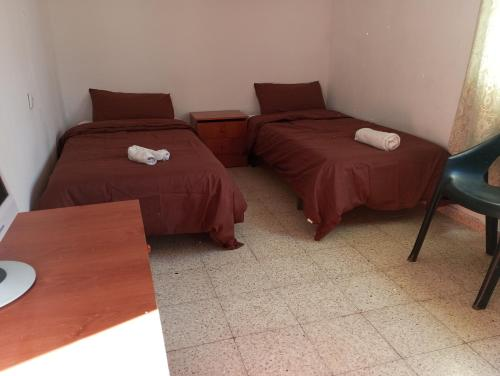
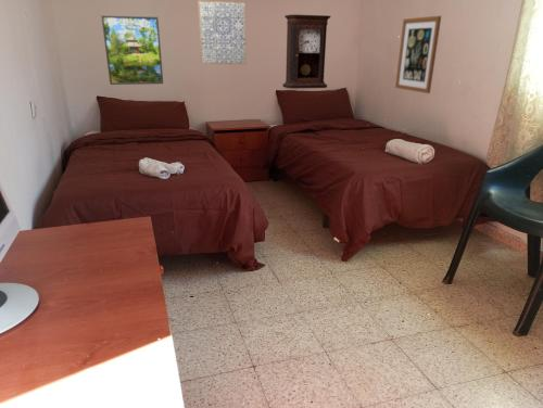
+ wall art [197,0,248,65]
+ wall art [394,15,442,94]
+ pendulum clock [281,13,331,90]
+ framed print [100,14,164,86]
